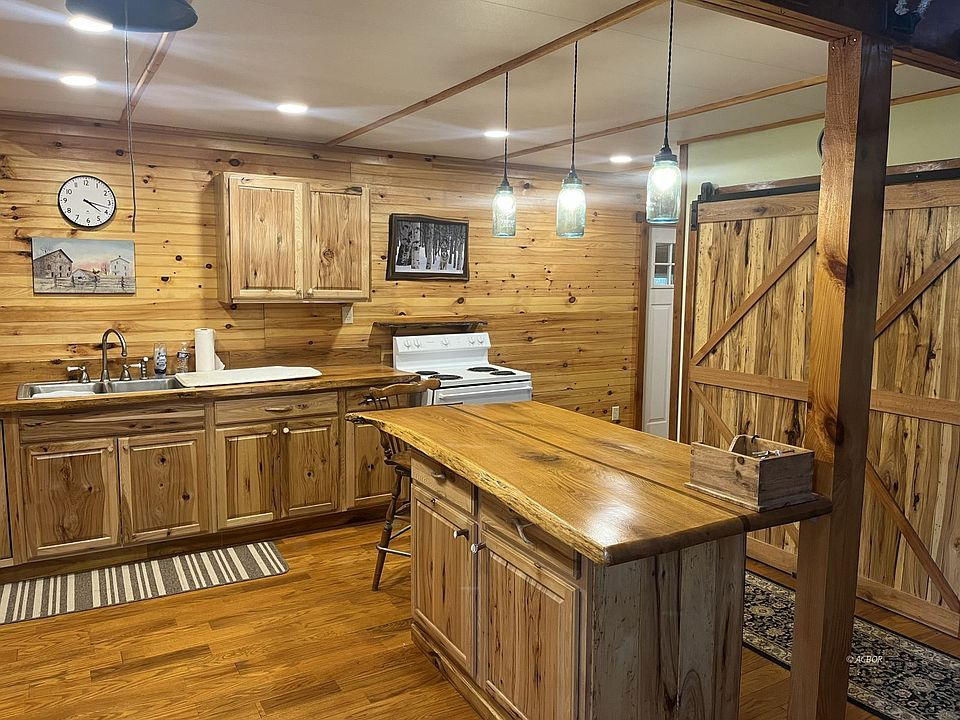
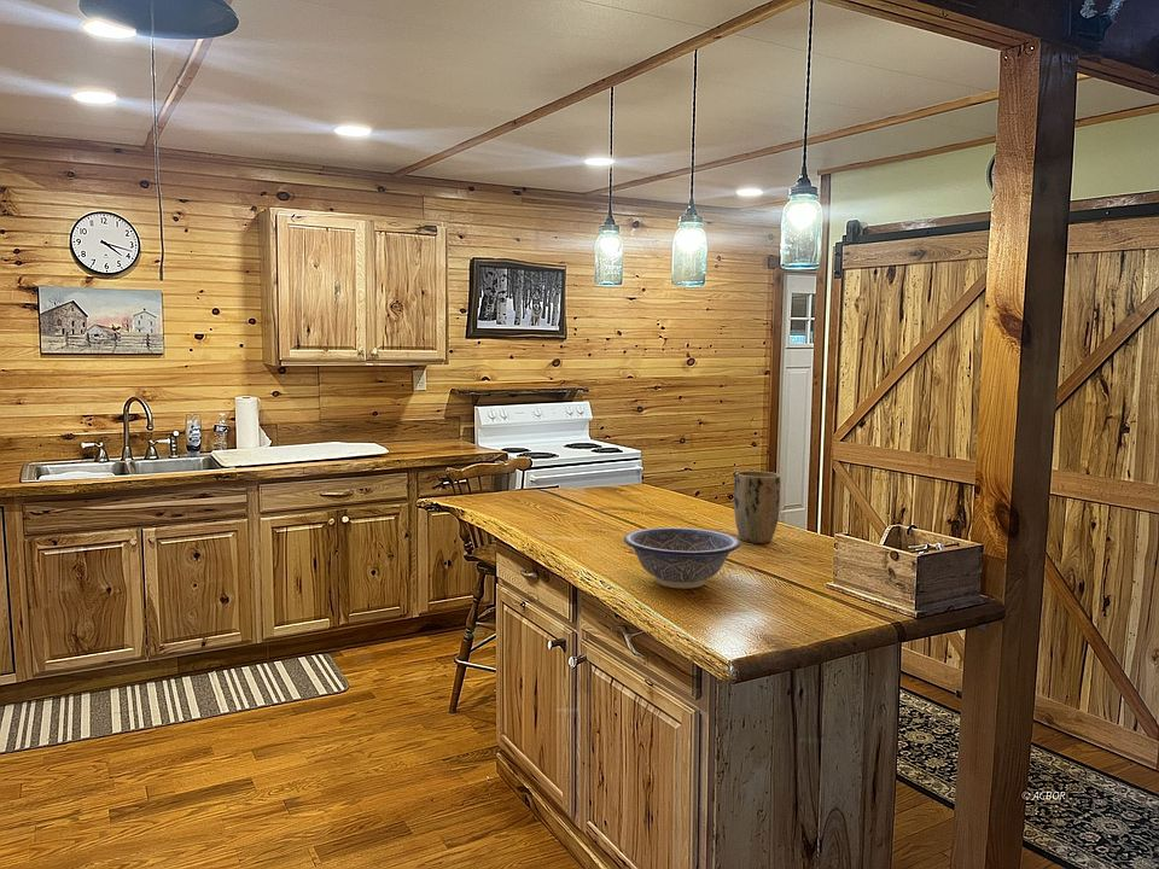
+ decorative bowl [623,526,741,590]
+ plant pot [733,470,782,544]
